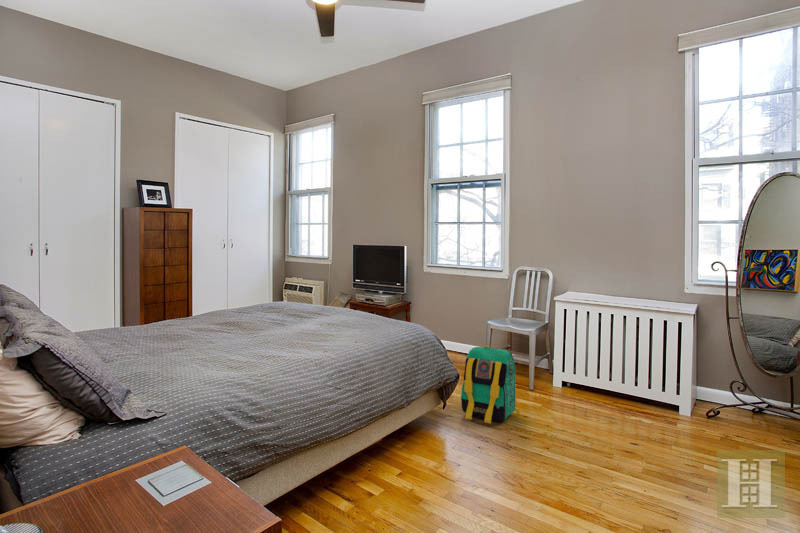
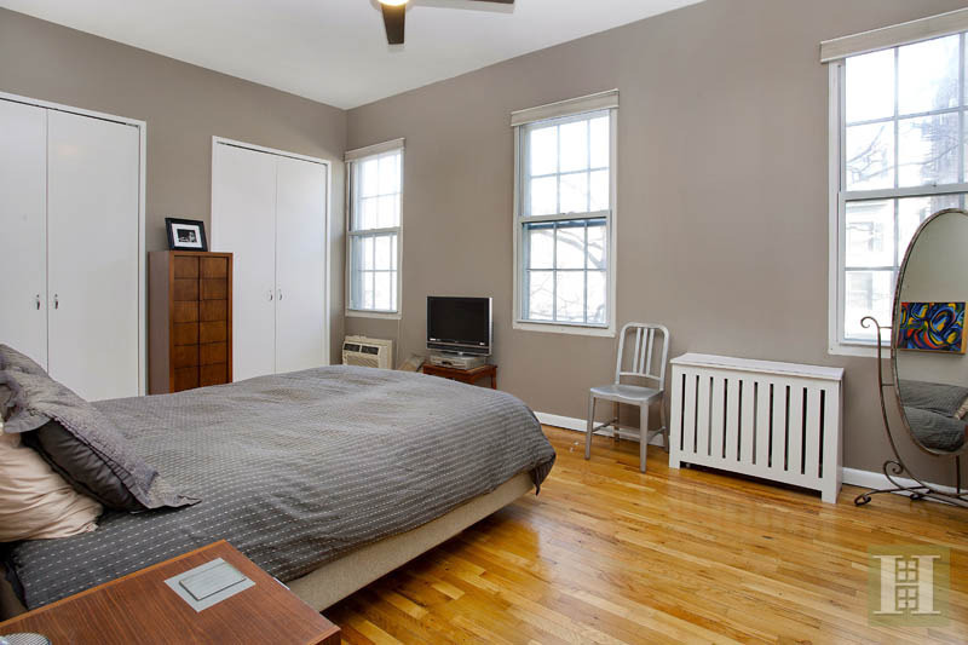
- backpack [460,343,521,425]
